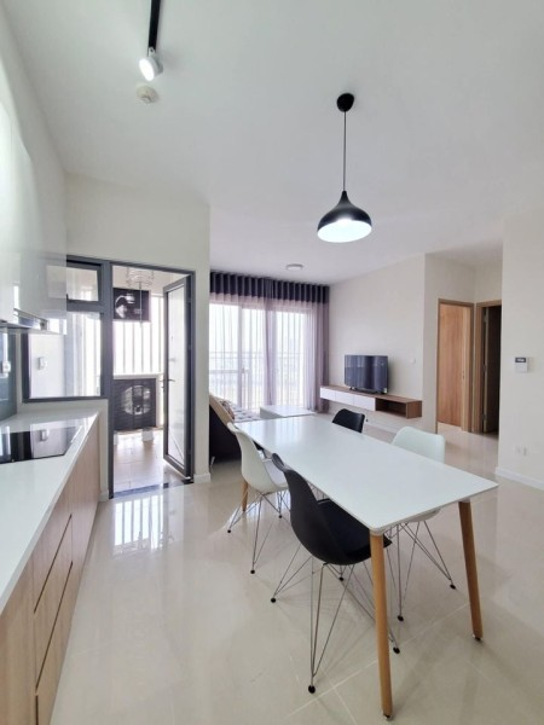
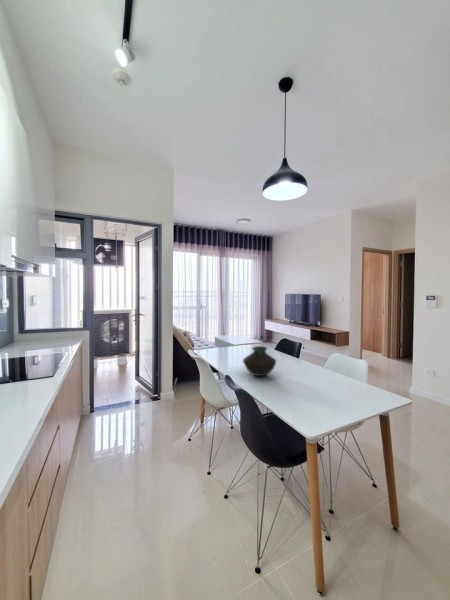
+ vase [242,345,277,377]
